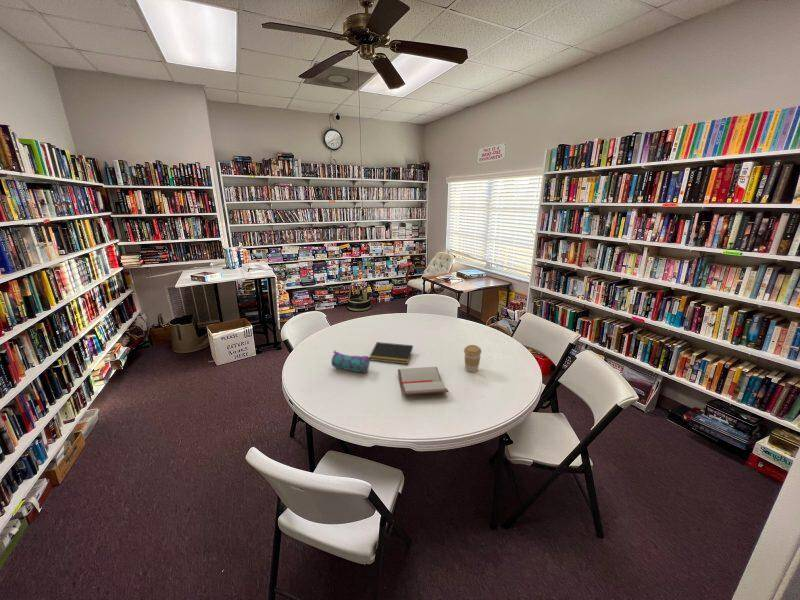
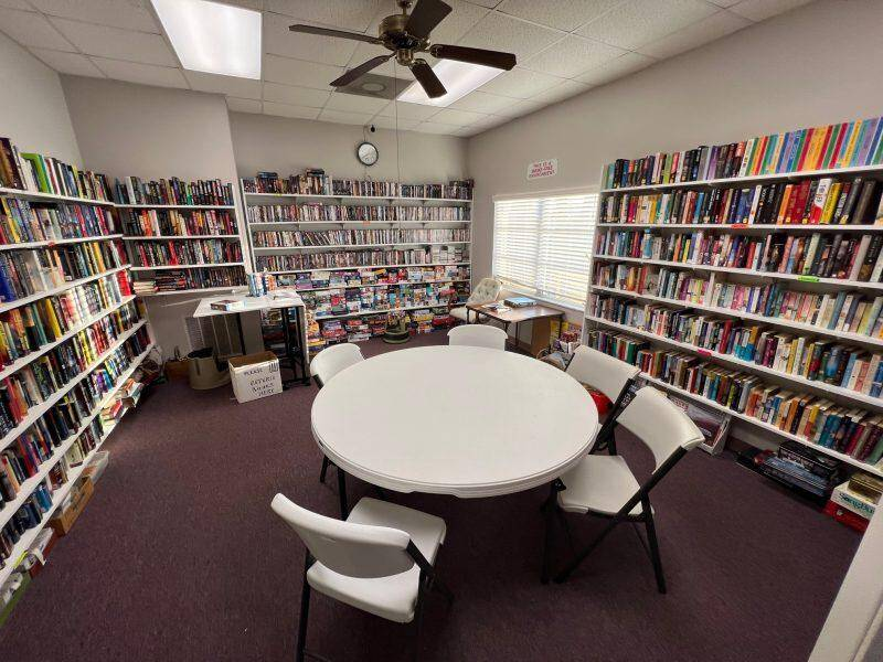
- coffee cup [463,344,482,373]
- paperback book [397,366,450,396]
- notepad [368,341,414,365]
- pencil case [330,350,373,374]
